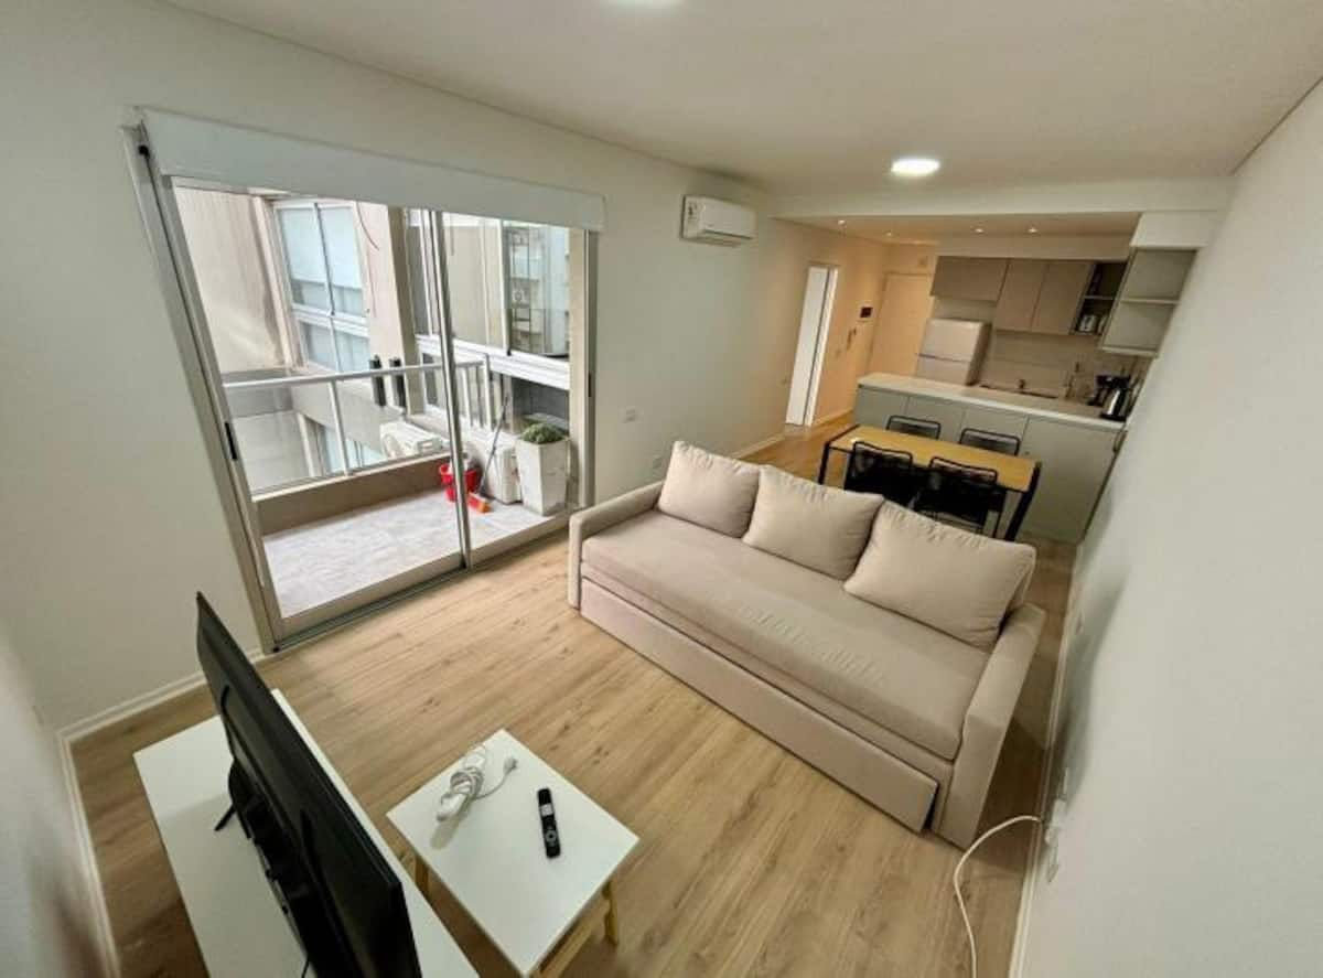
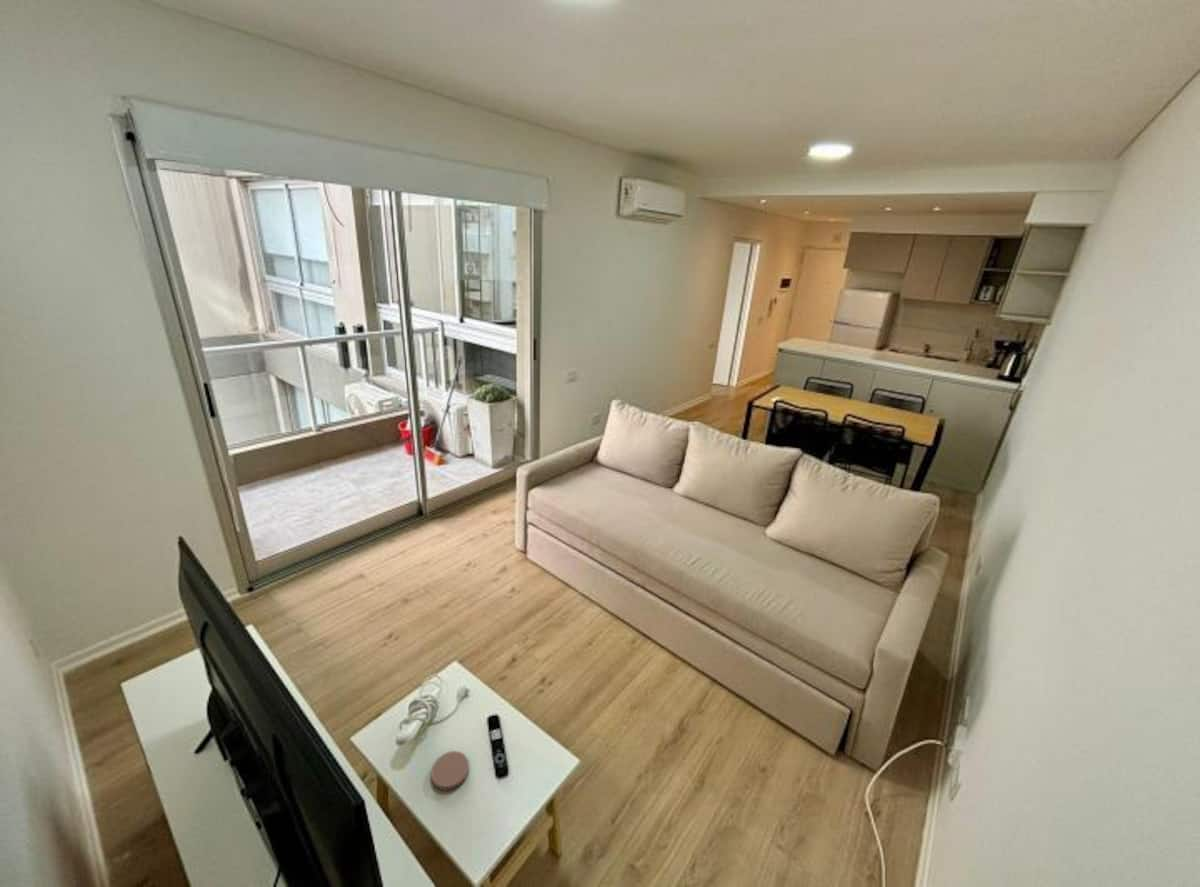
+ coaster [430,750,470,791]
